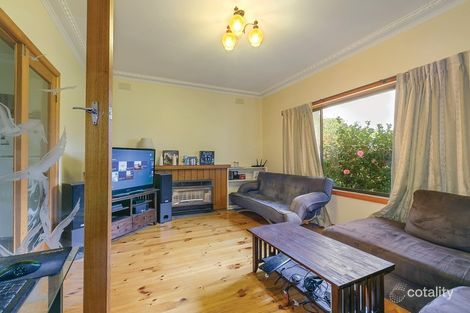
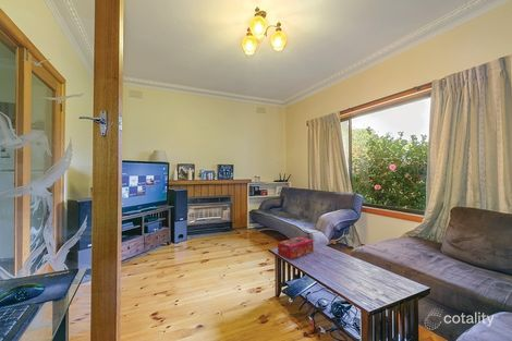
+ tissue box [277,235,315,260]
